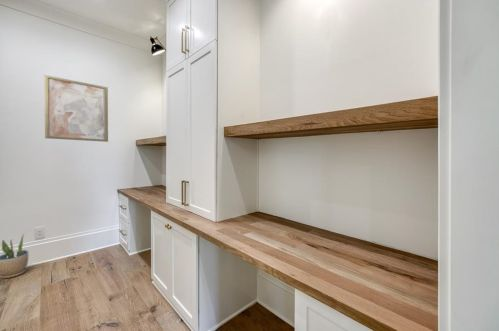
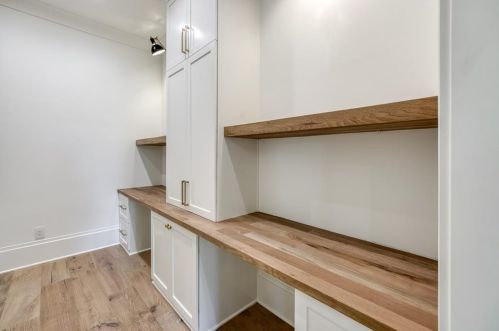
- wall art [43,74,109,143]
- potted plant [0,233,29,279]
